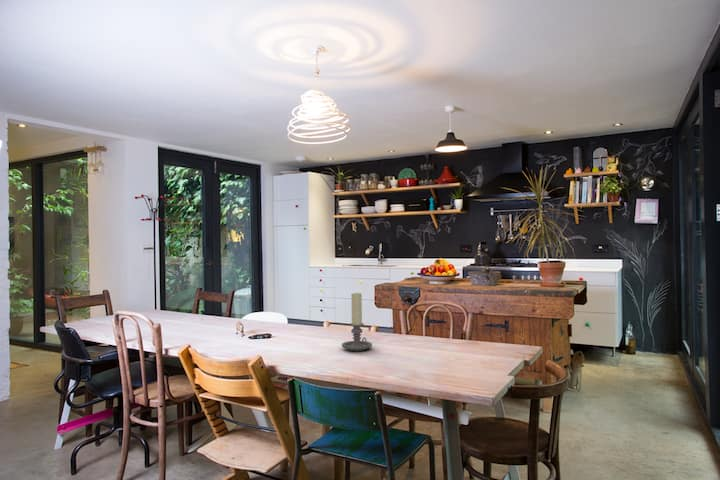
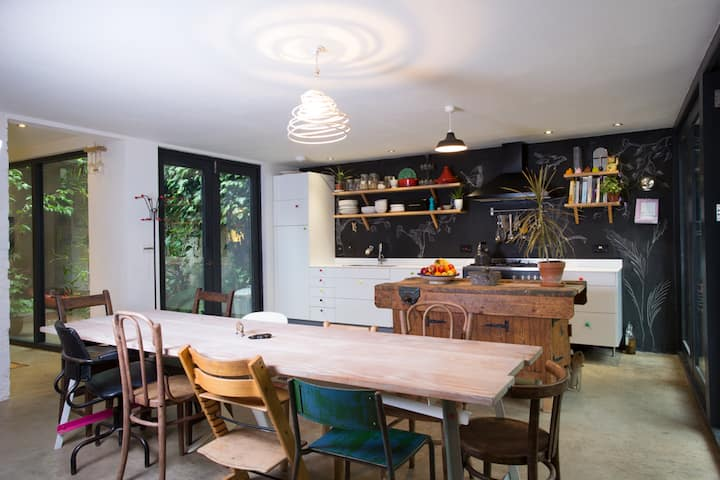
- candle holder [341,291,373,352]
